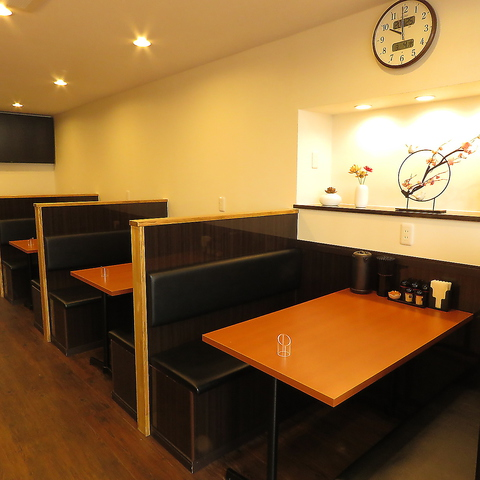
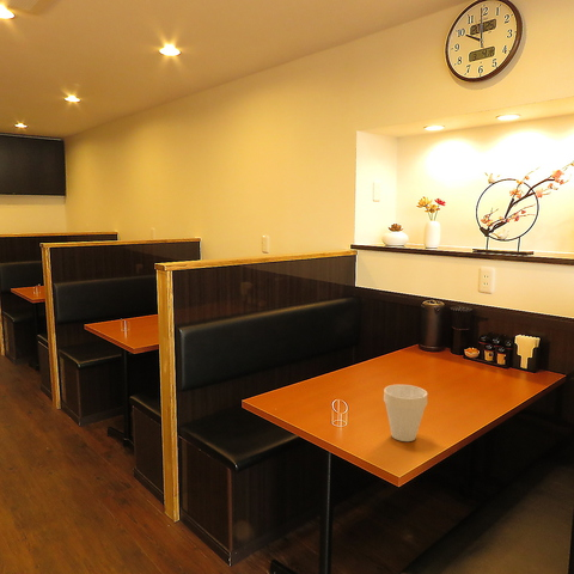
+ cup [383,384,429,442]
